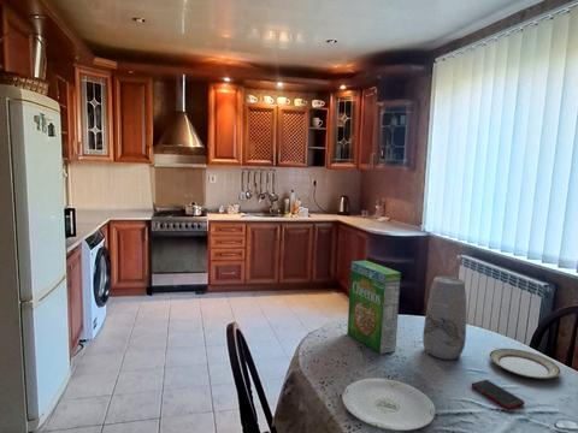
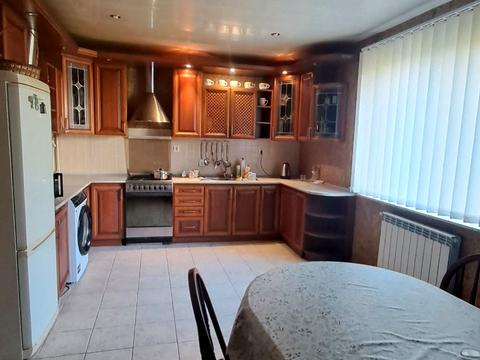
- cell phone [471,379,525,410]
- plate [489,348,561,379]
- cereal box [347,260,402,355]
- plate [341,378,436,432]
- vase [421,275,467,361]
